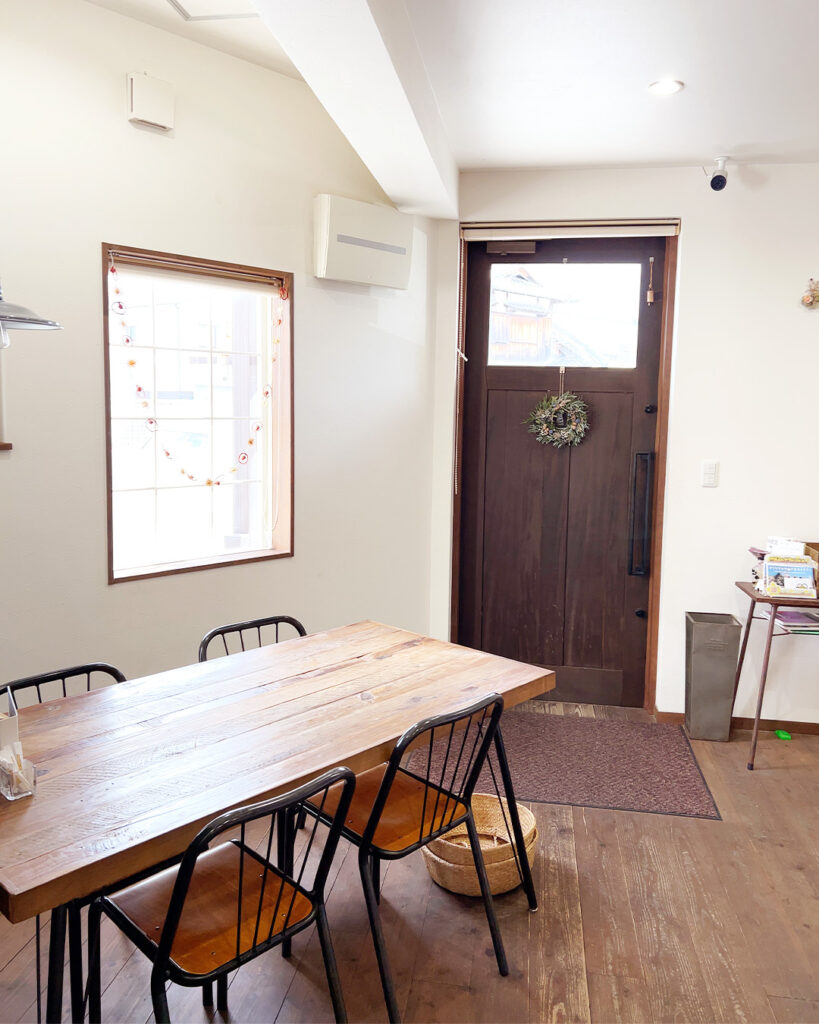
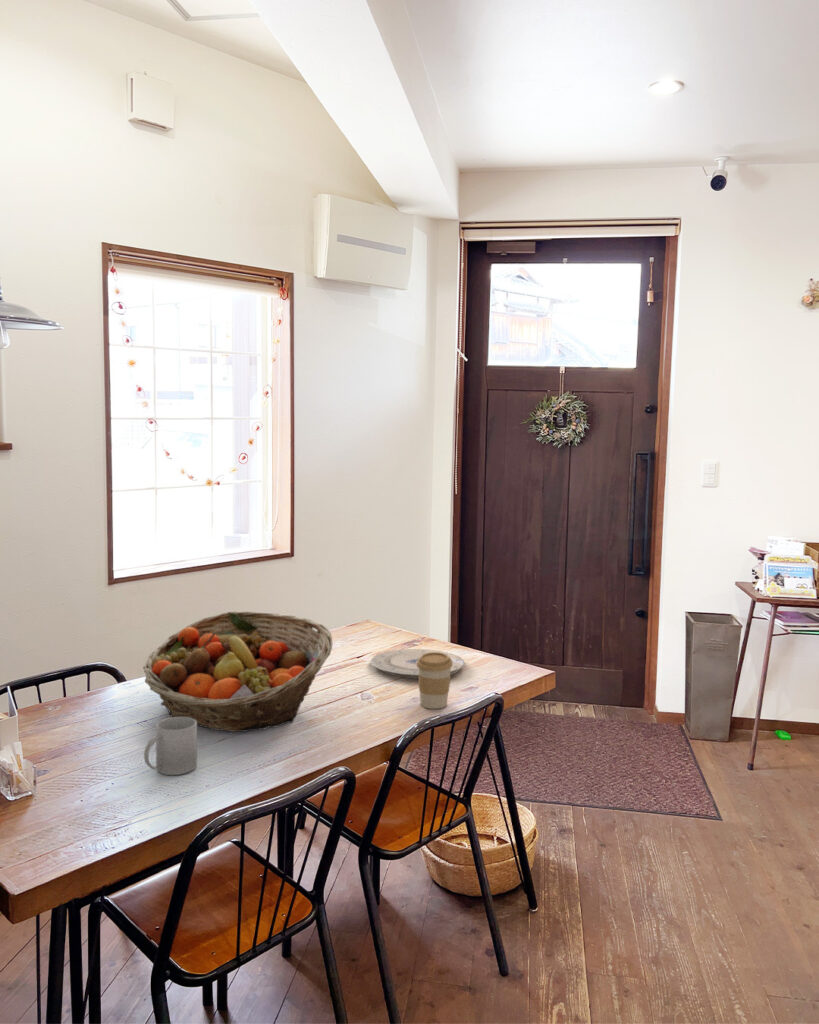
+ coffee cup [417,652,453,709]
+ fruit basket [142,611,333,733]
+ plate [370,648,466,679]
+ mug [143,717,198,776]
